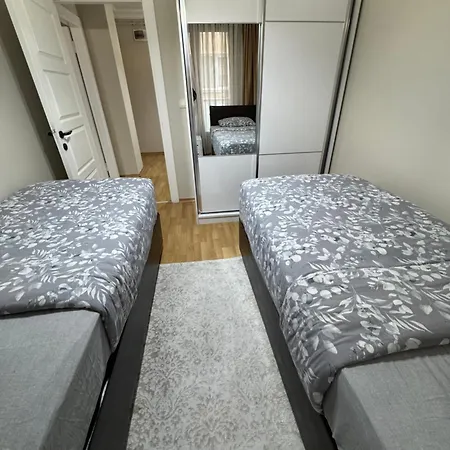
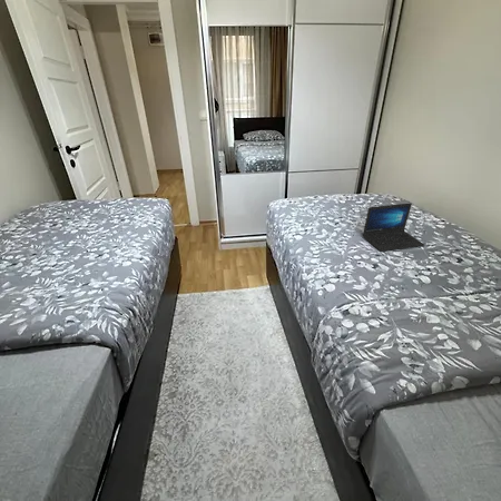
+ laptop [362,202,425,253]
